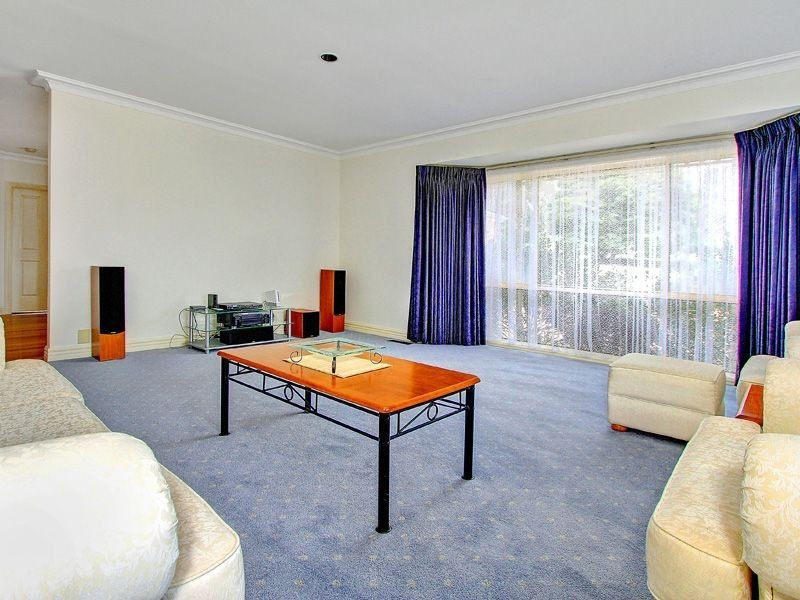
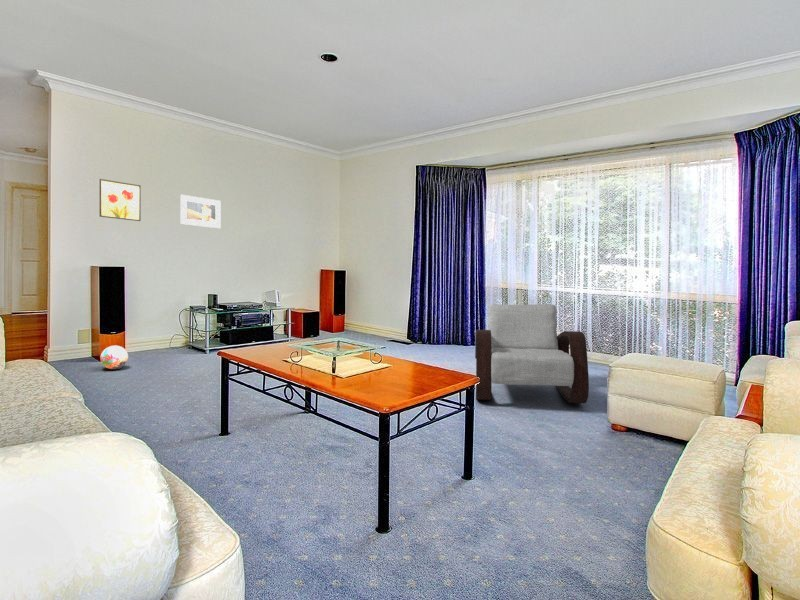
+ ball [100,345,129,370]
+ wall art [99,178,142,222]
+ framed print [179,194,222,229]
+ armchair [474,303,590,405]
